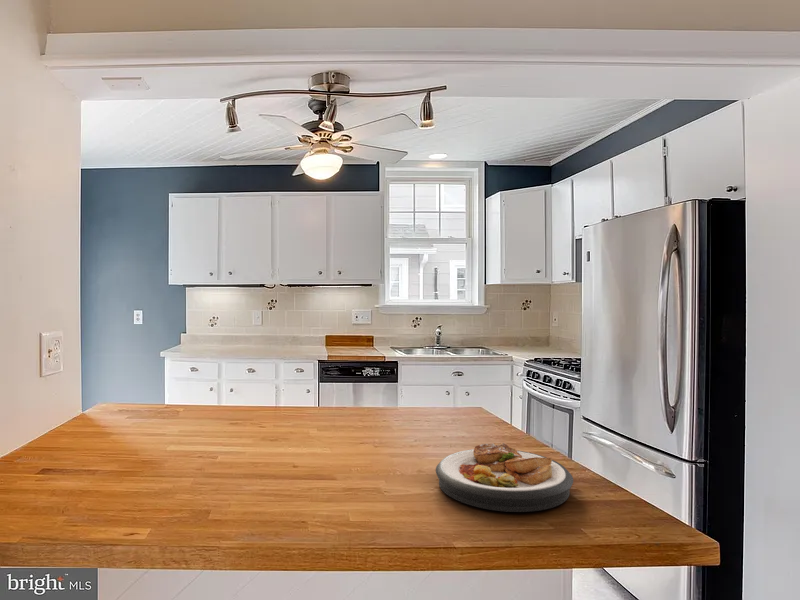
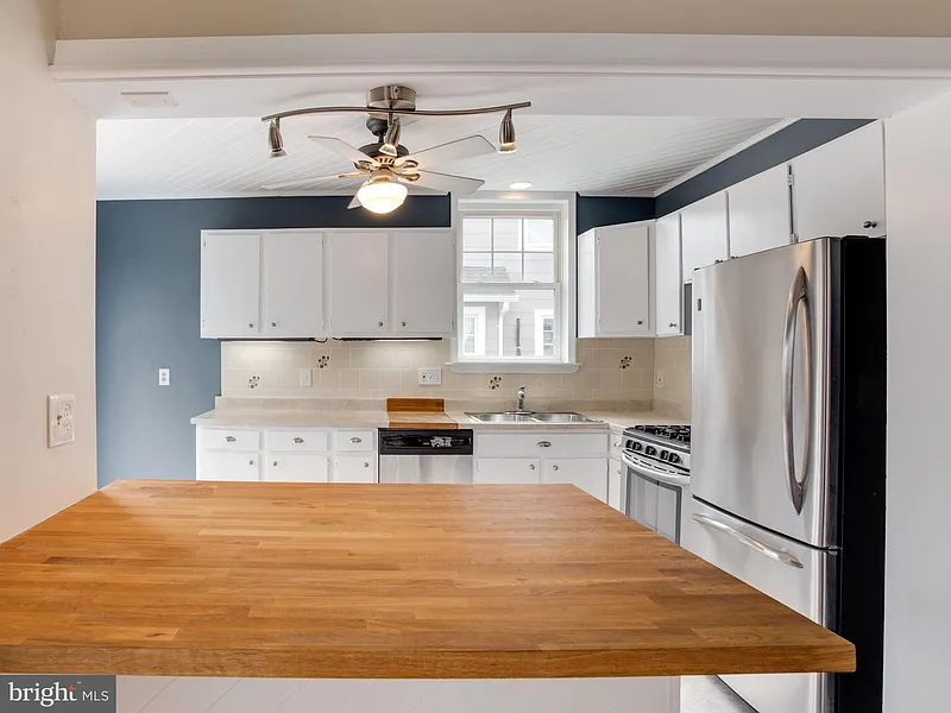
- plate [435,442,574,513]
